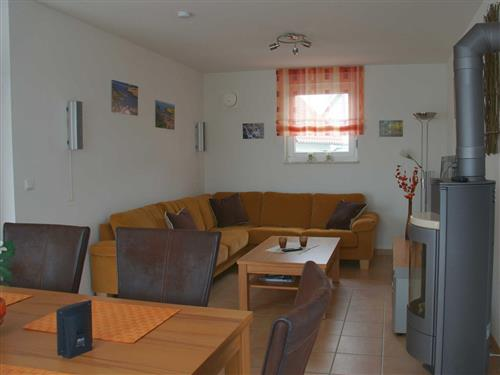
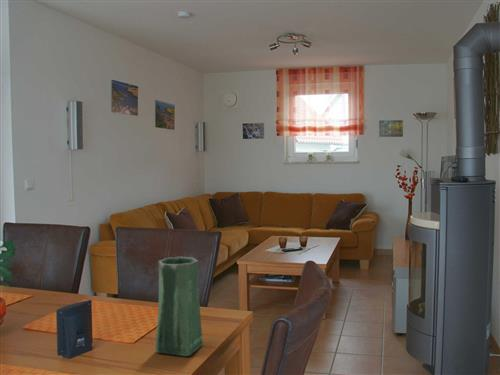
+ vase [154,256,204,357]
